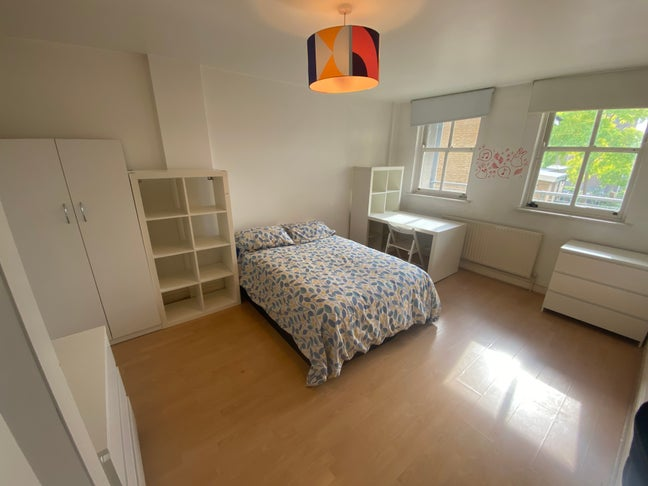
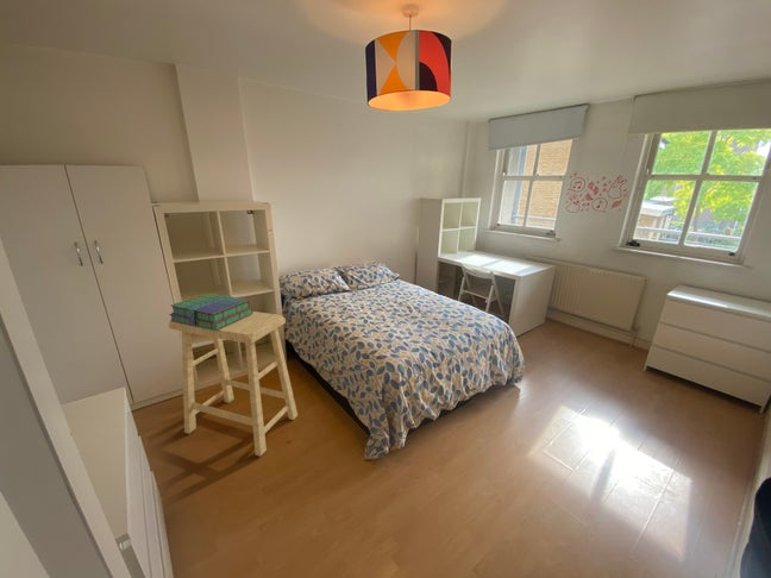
+ stack of books [168,293,255,331]
+ stool [168,310,299,457]
